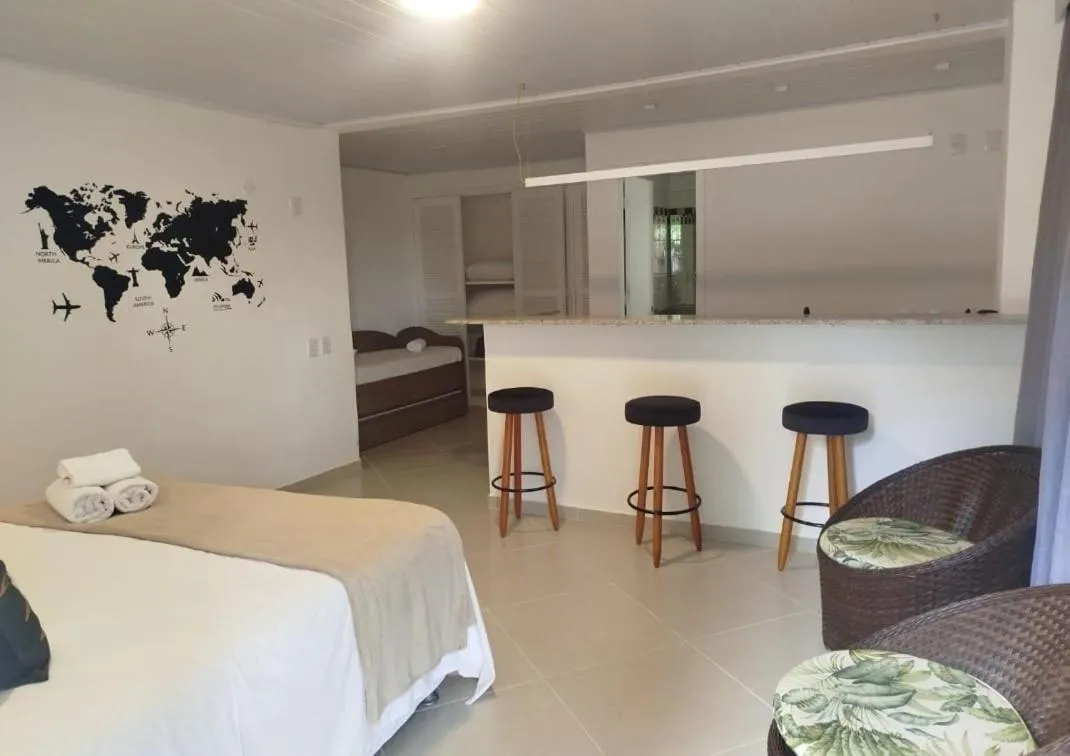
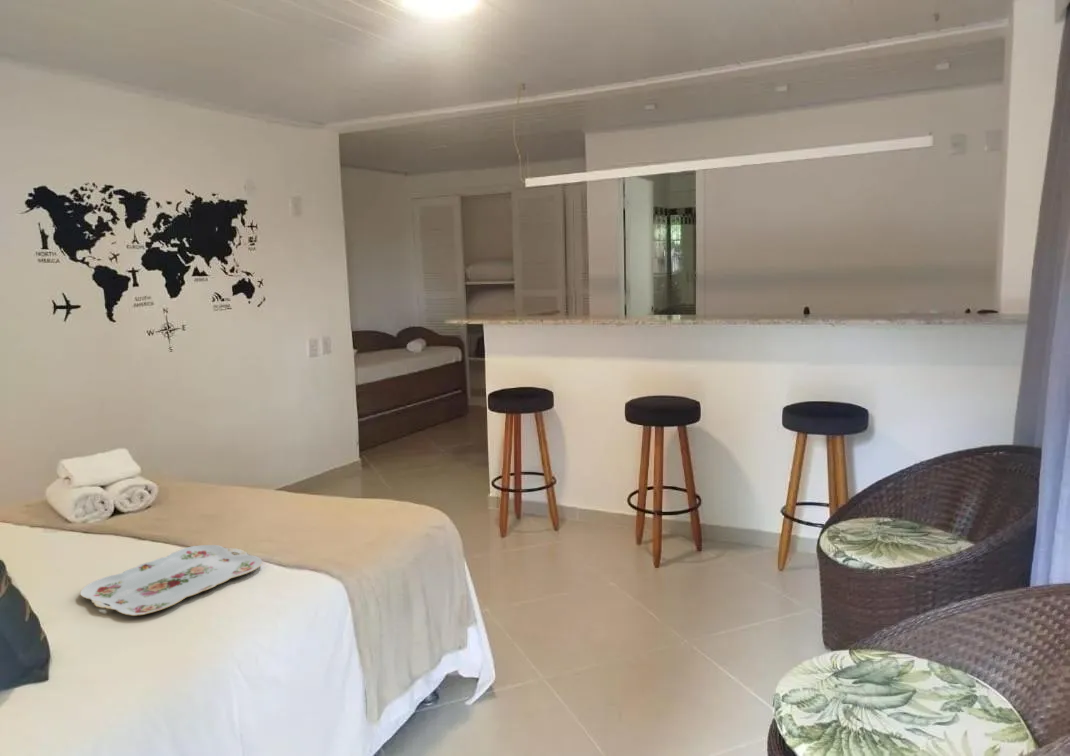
+ serving tray [79,544,264,617]
